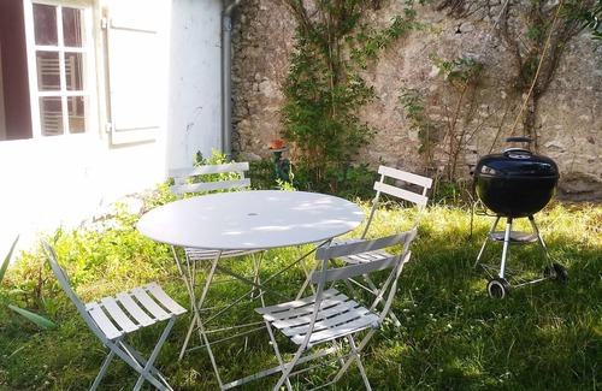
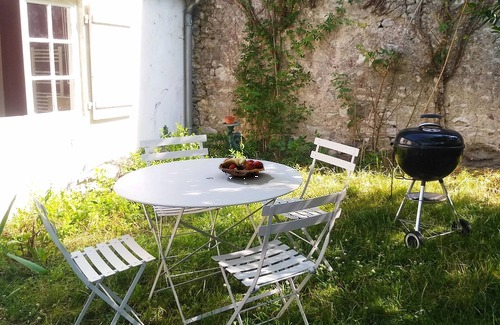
+ fruit basket [217,157,265,179]
